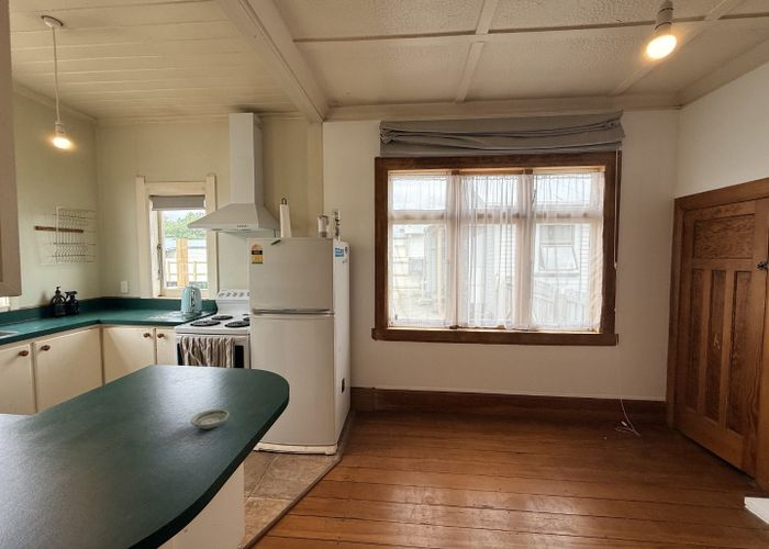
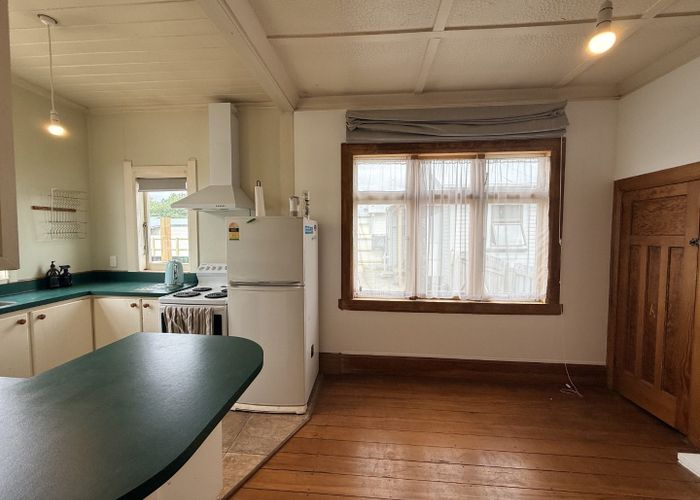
- saucer [189,408,231,430]
